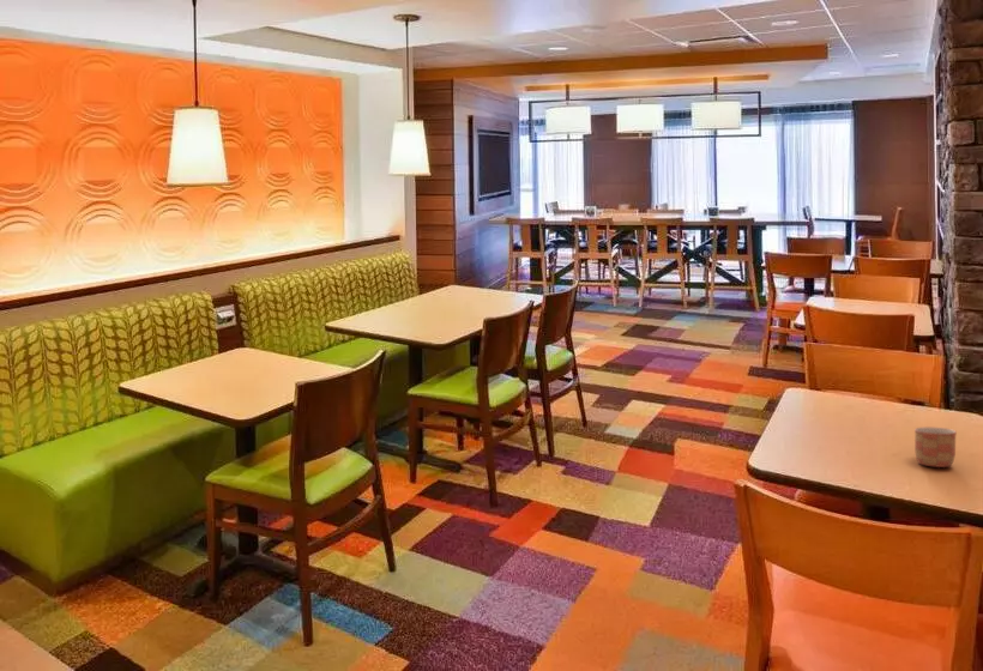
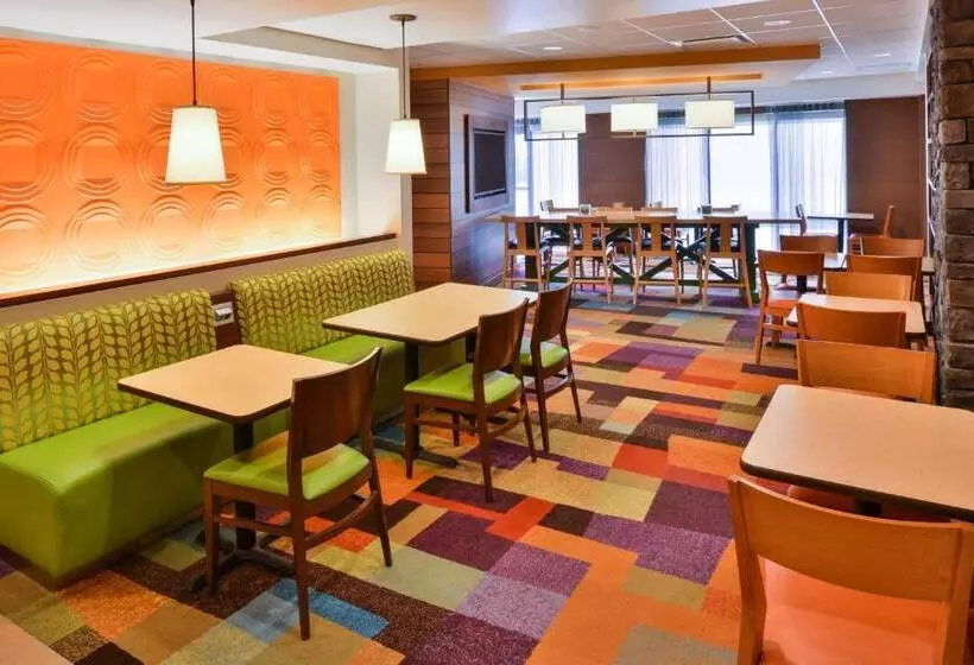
- mug [913,425,958,469]
